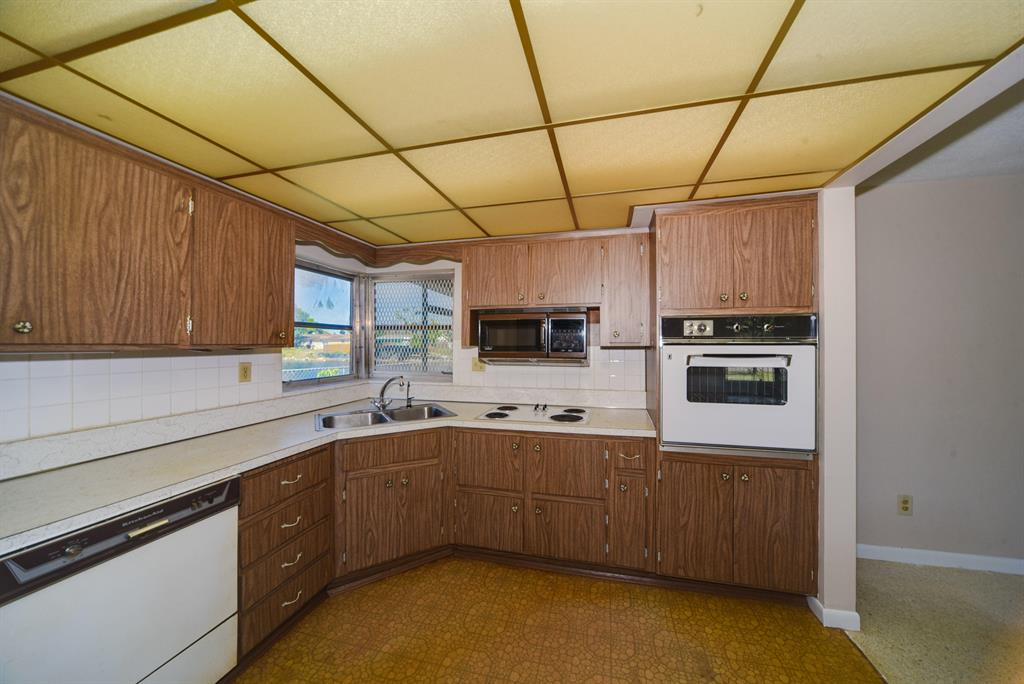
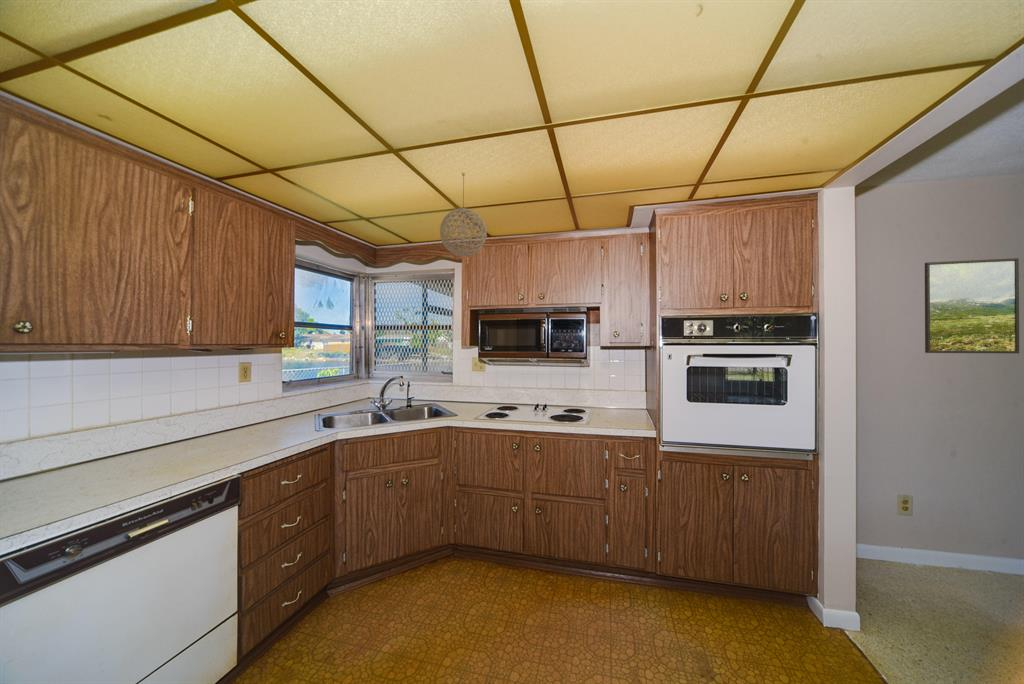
+ pendant light [439,172,488,258]
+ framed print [924,257,1020,354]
